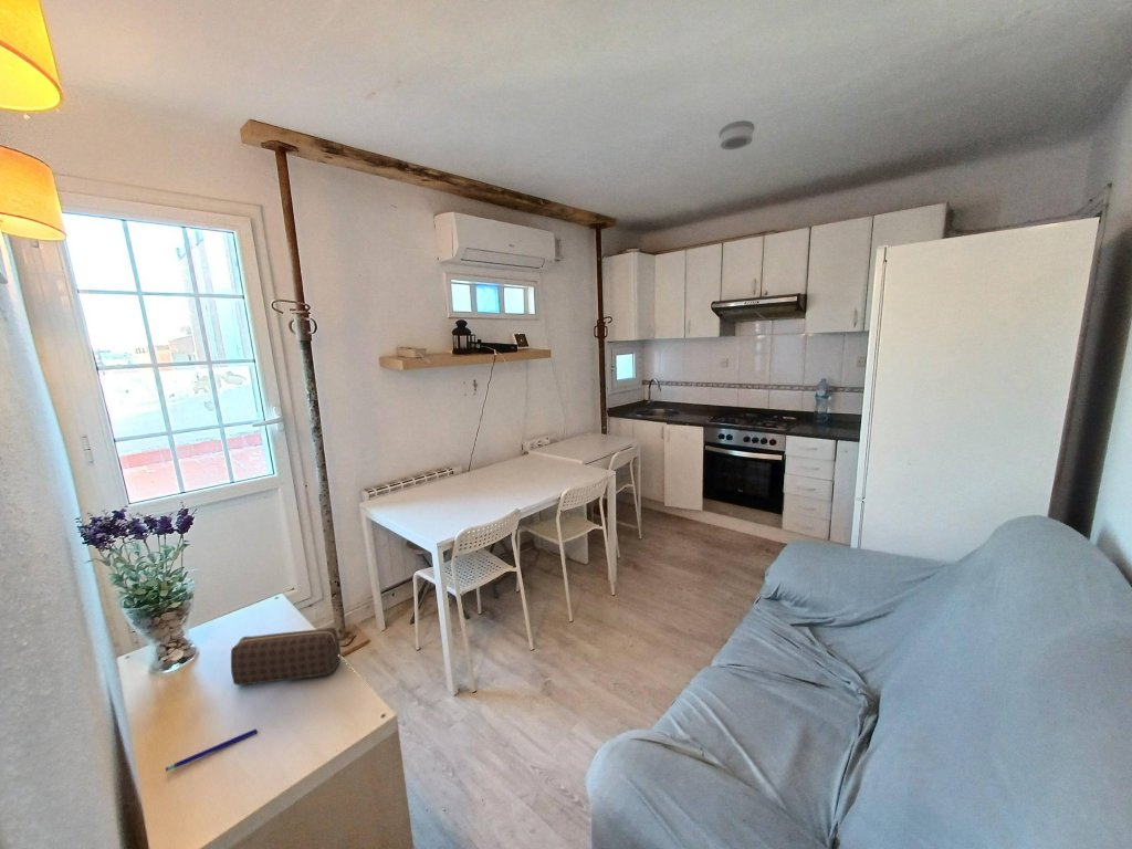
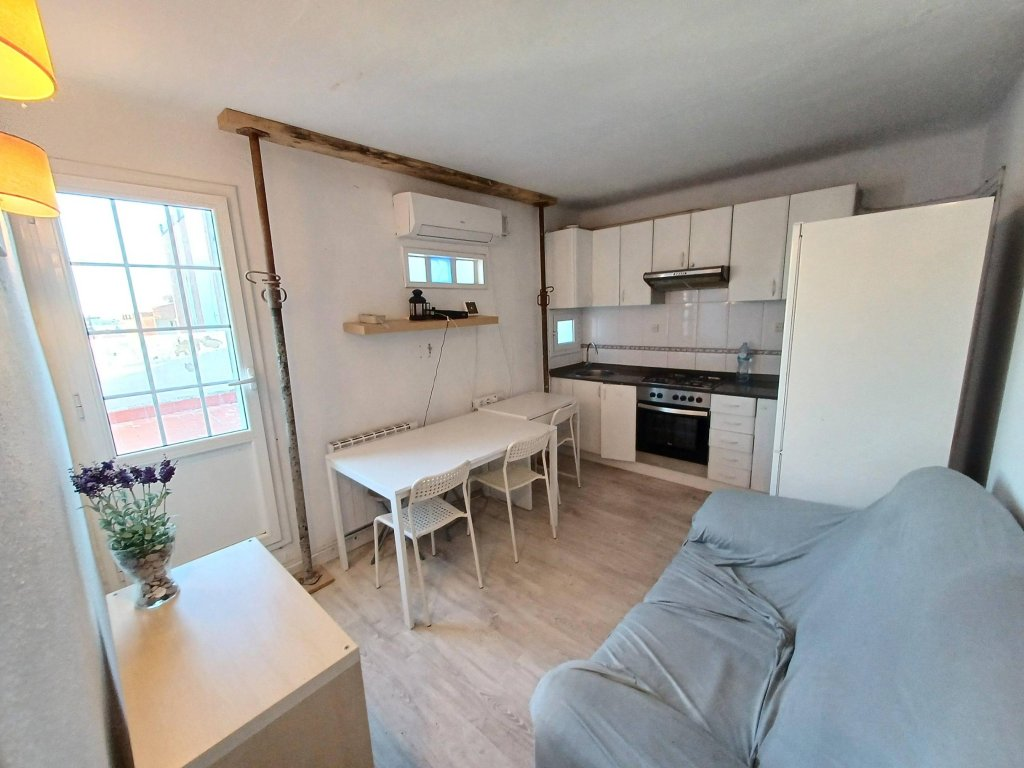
- smoke detector [717,119,755,150]
- speaker [230,627,342,686]
- pen [165,727,258,773]
